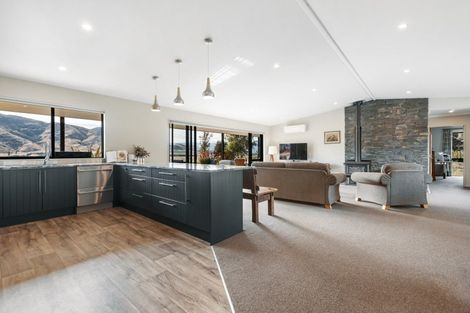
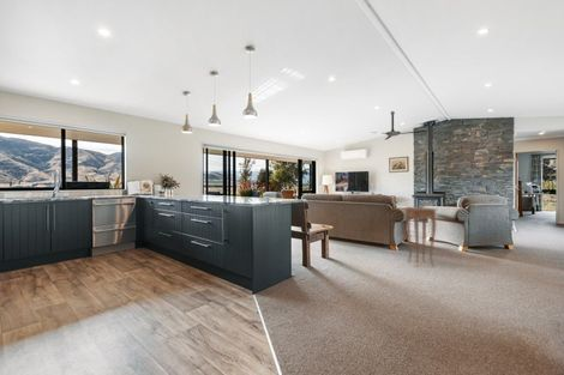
+ side table [403,206,439,267]
+ ceiling fan [370,110,427,141]
